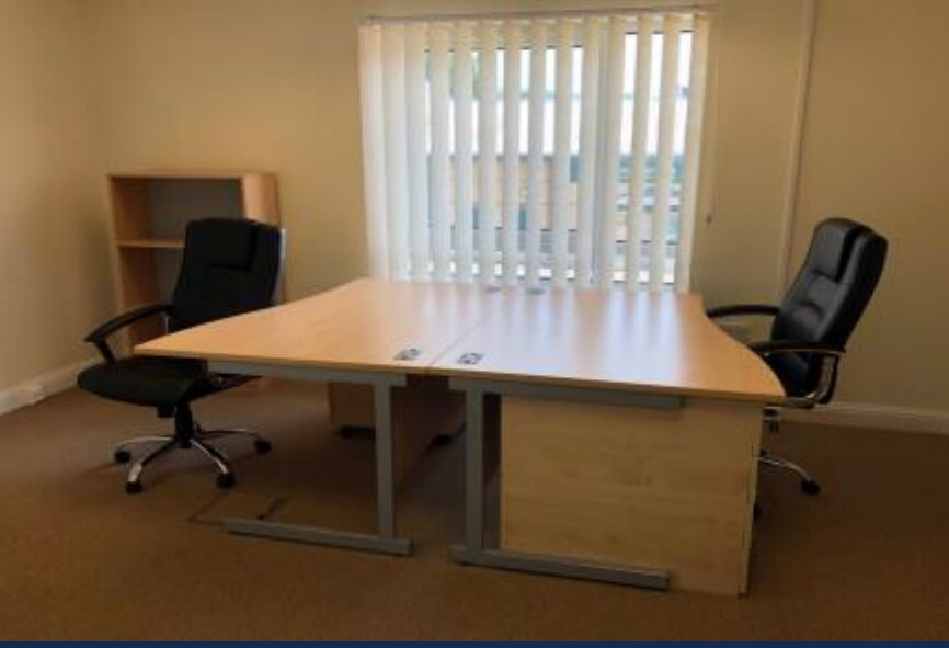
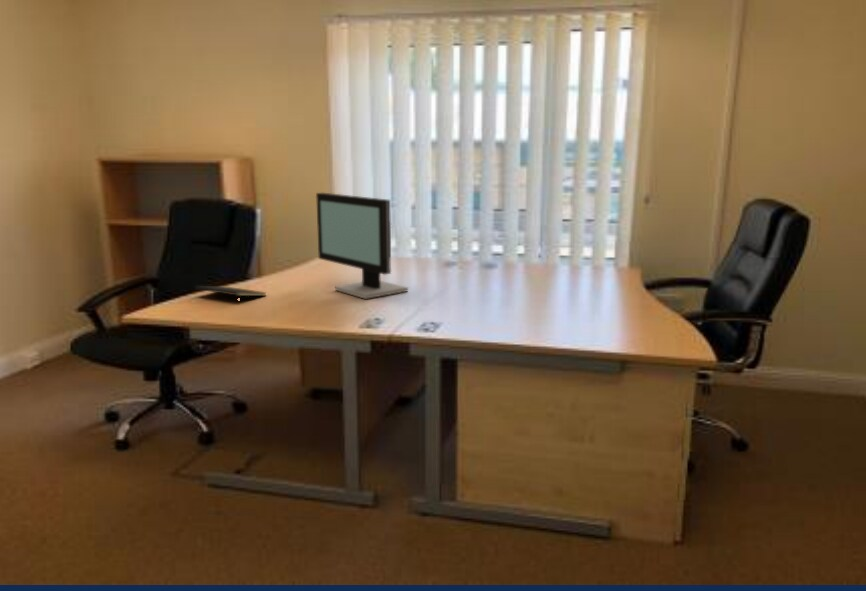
+ computer monitor [315,192,409,300]
+ notepad [194,285,268,305]
